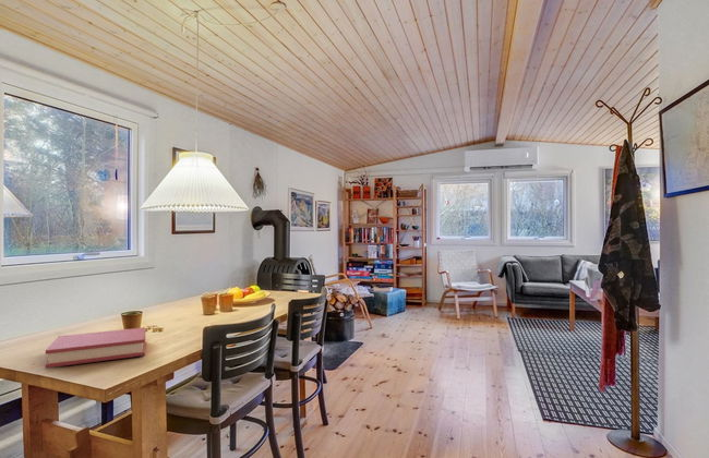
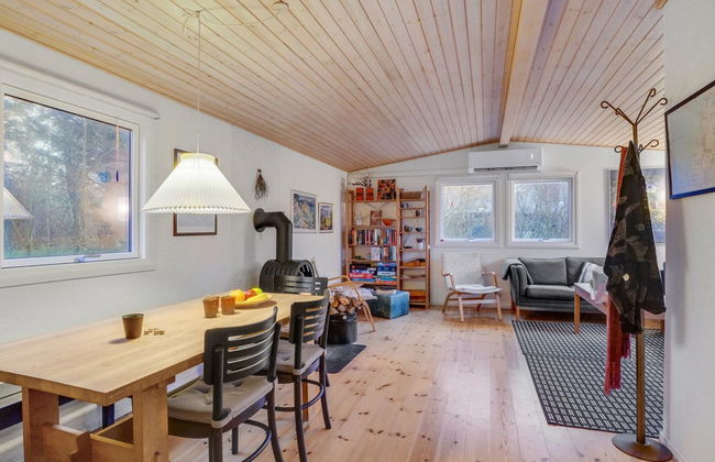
- hardback book [45,326,146,369]
